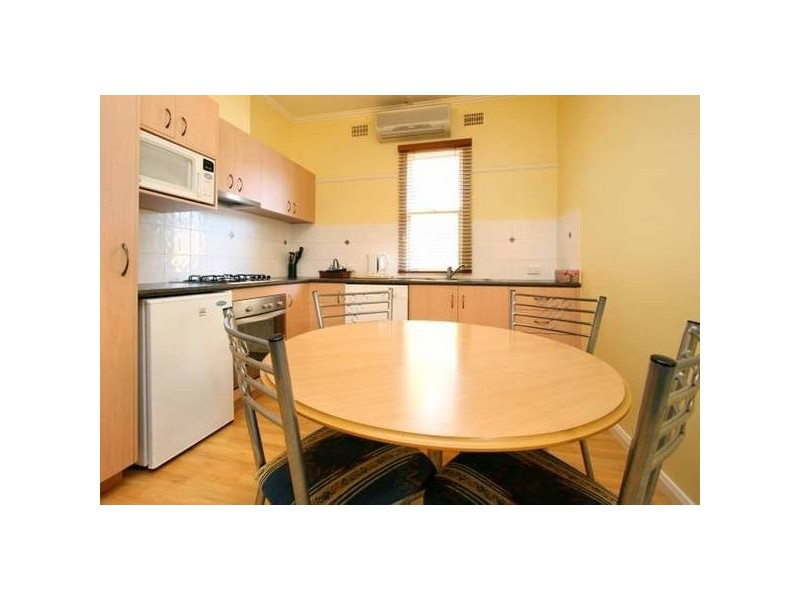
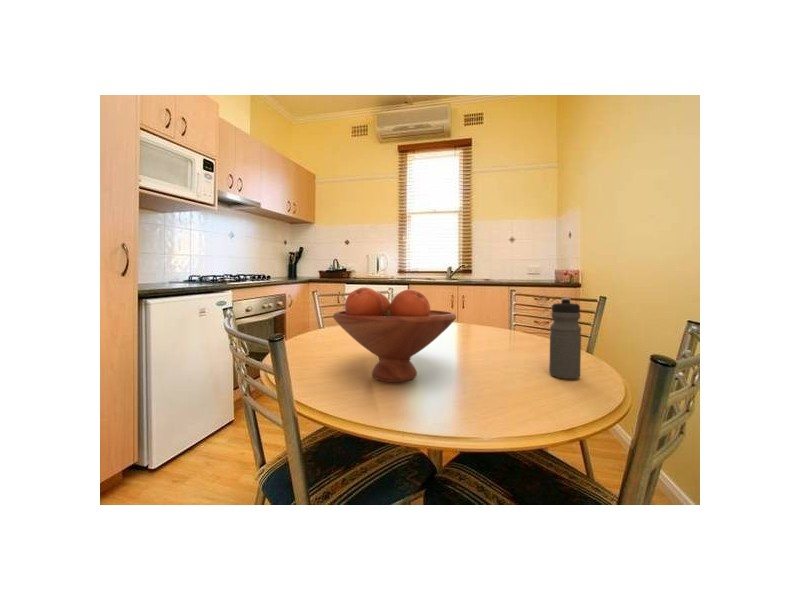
+ water bottle [548,297,582,380]
+ fruit bowl [332,286,457,383]
